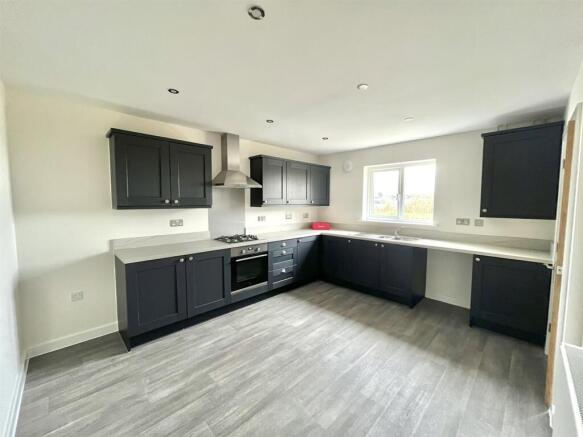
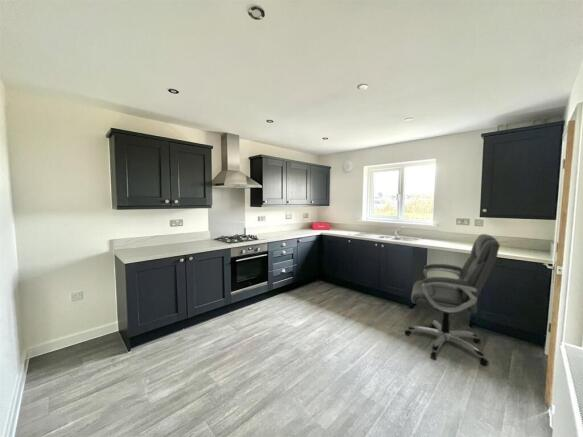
+ chair [403,233,501,366]
